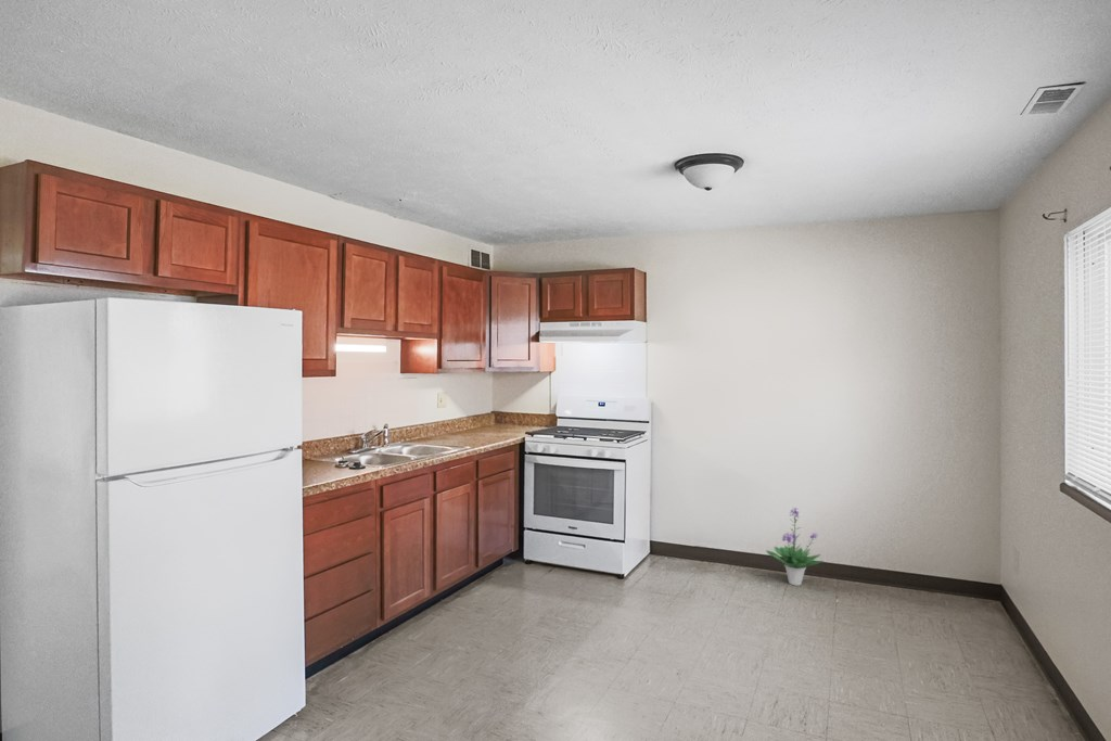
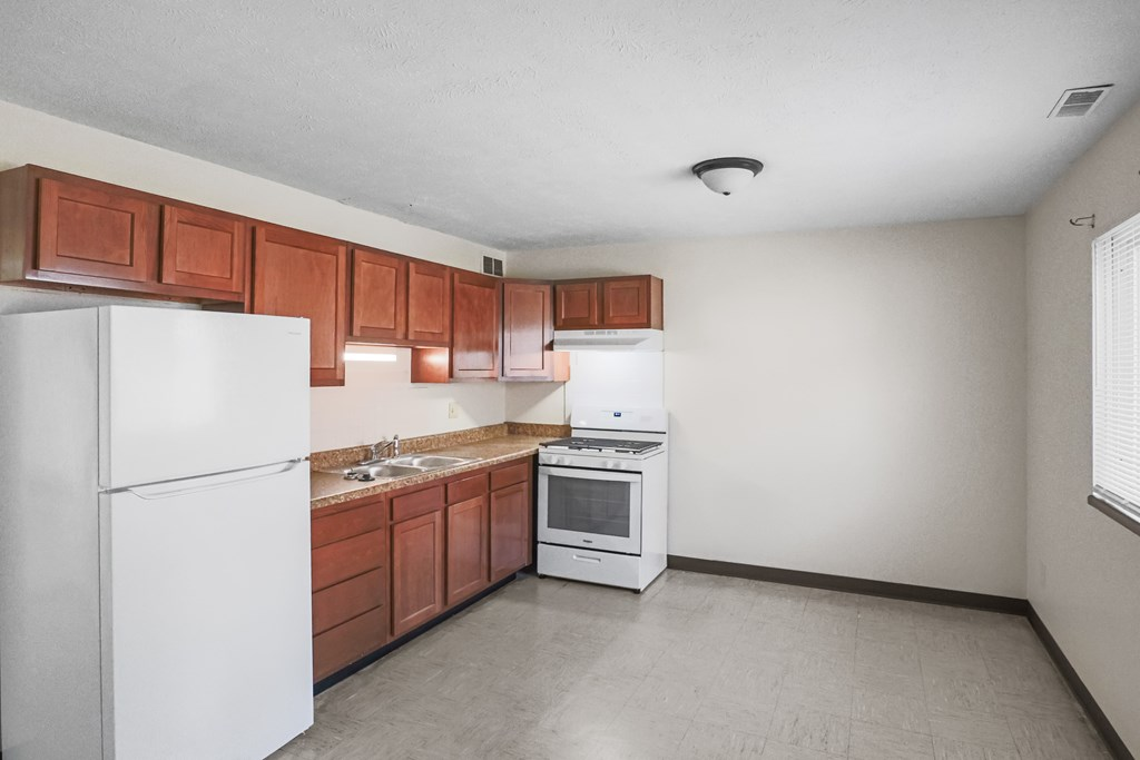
- potted plant [765,507,825,587]
